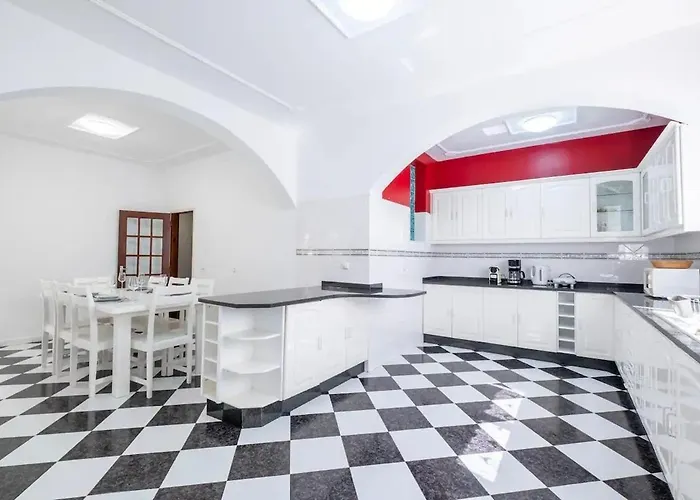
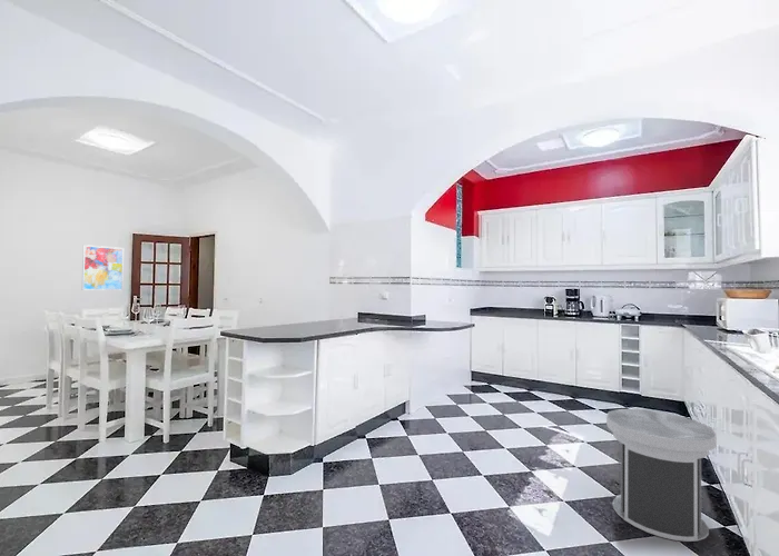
+ revolving door [605,408,718,543]
+ wall art [81,244,125,291]
